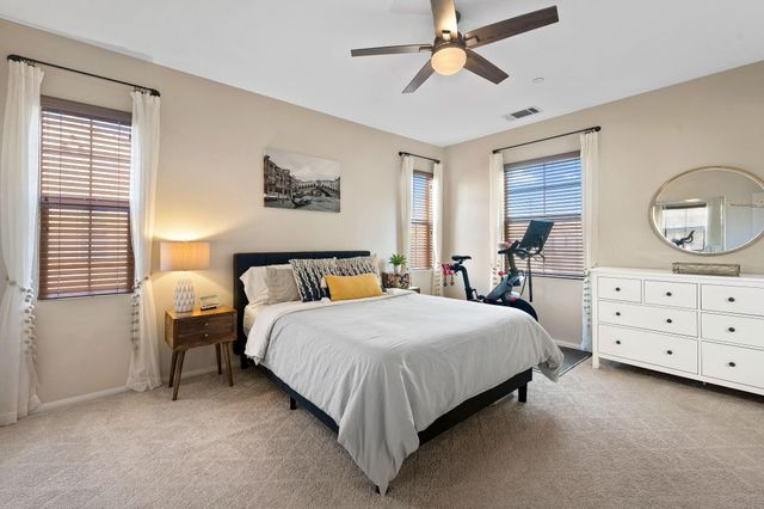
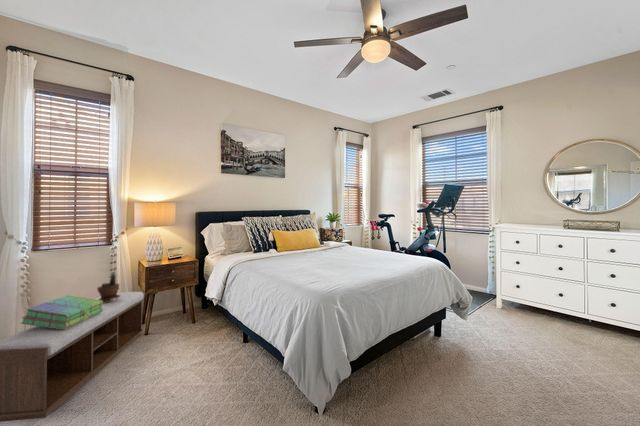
+ bench [0,291,145,423]
+ stack of books [19,294,103,329]
+ potted plant [96,270,120,303]
